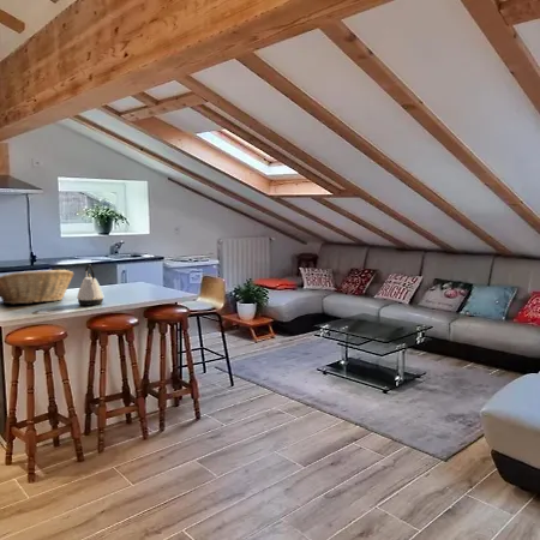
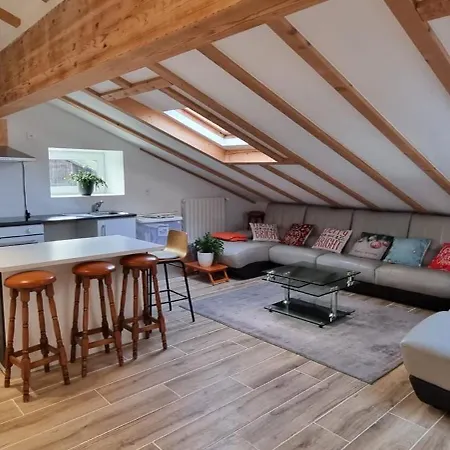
- kettle [76,263,104,306]
- fruit basket [0,269,74,305]
